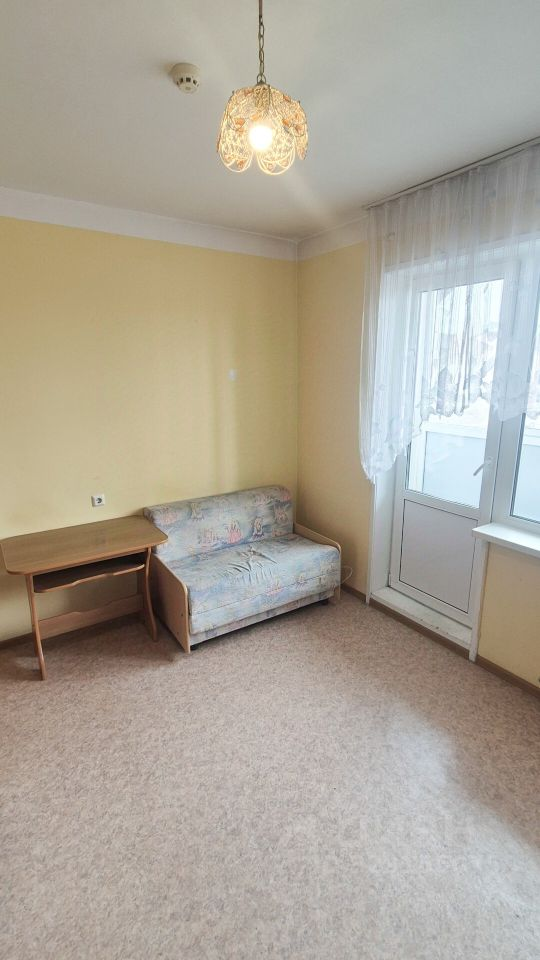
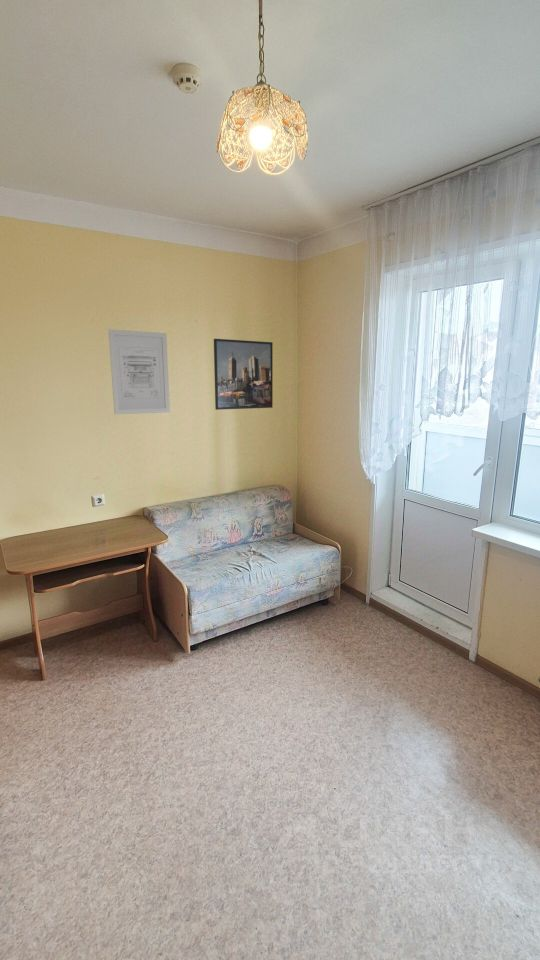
+ wall art [107,328,171,415]
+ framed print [213,338,274,411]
